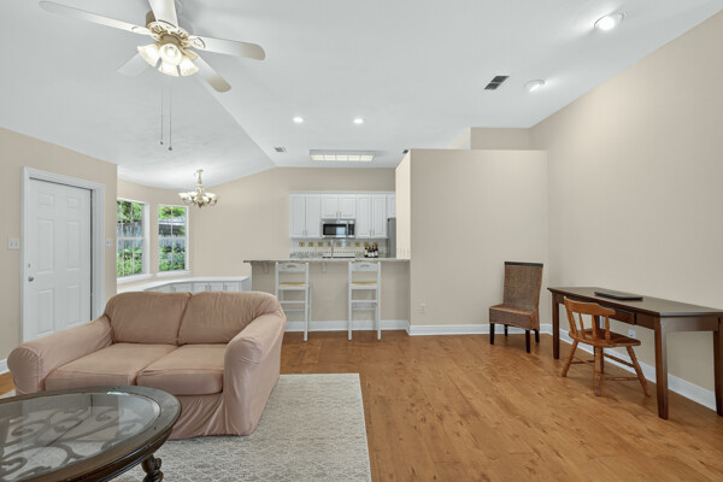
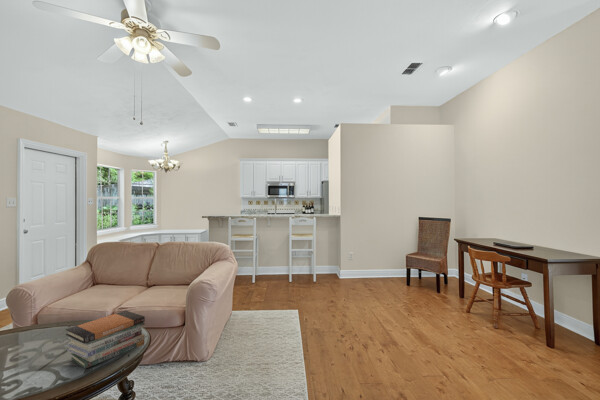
+ book stack [65,310,146,370]
